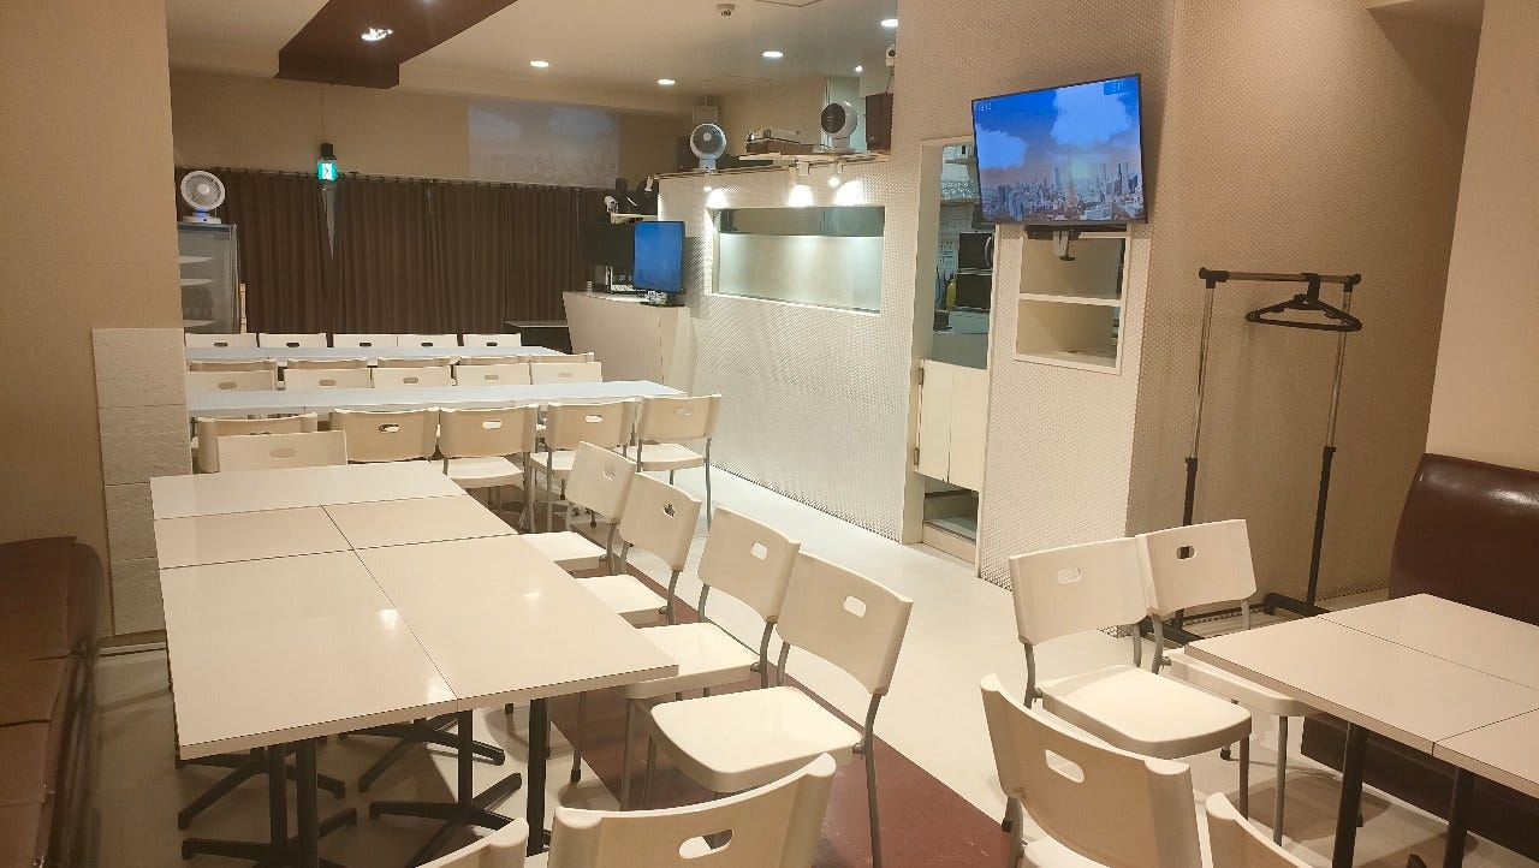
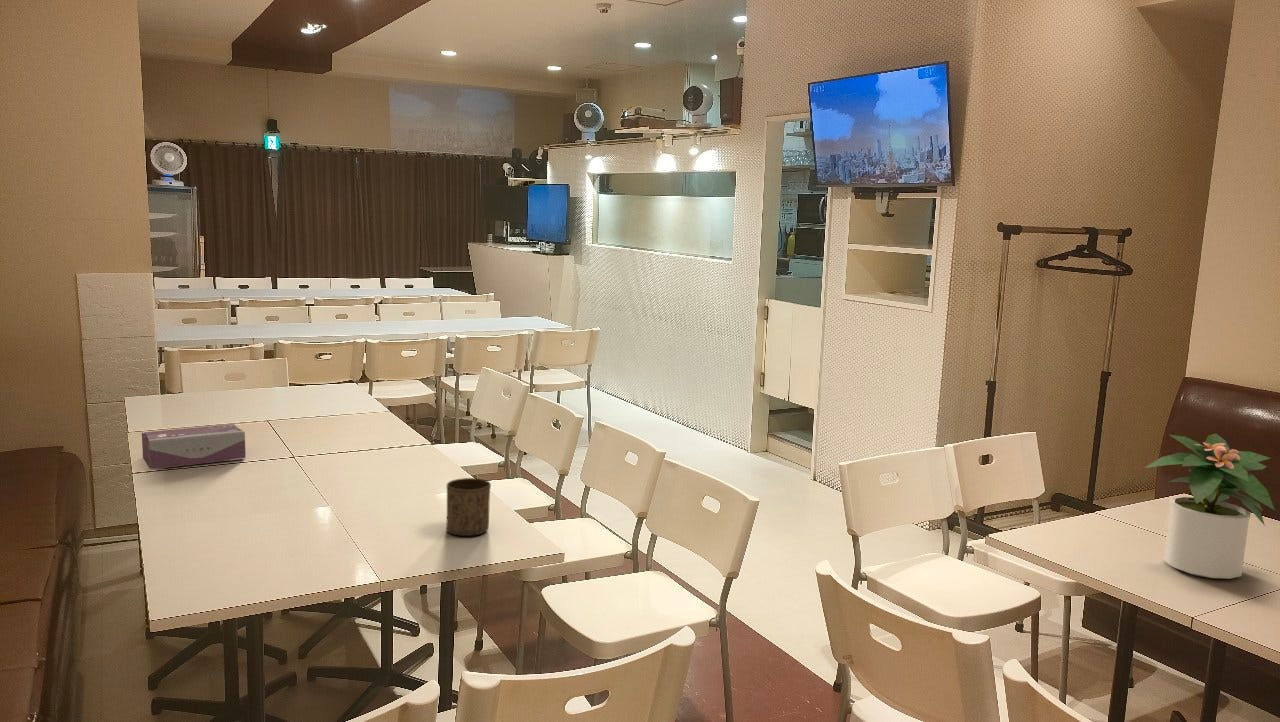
+ potted plant [1144,432,1276,580]
+ tissue box [141,423,247,470]
+ cup [445,477,492,537]
